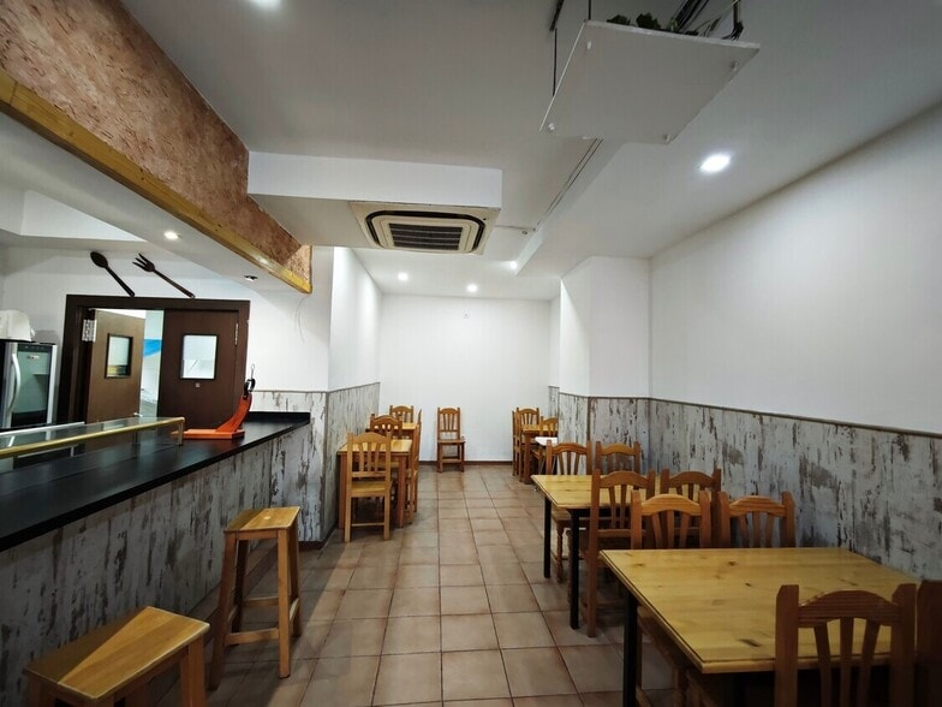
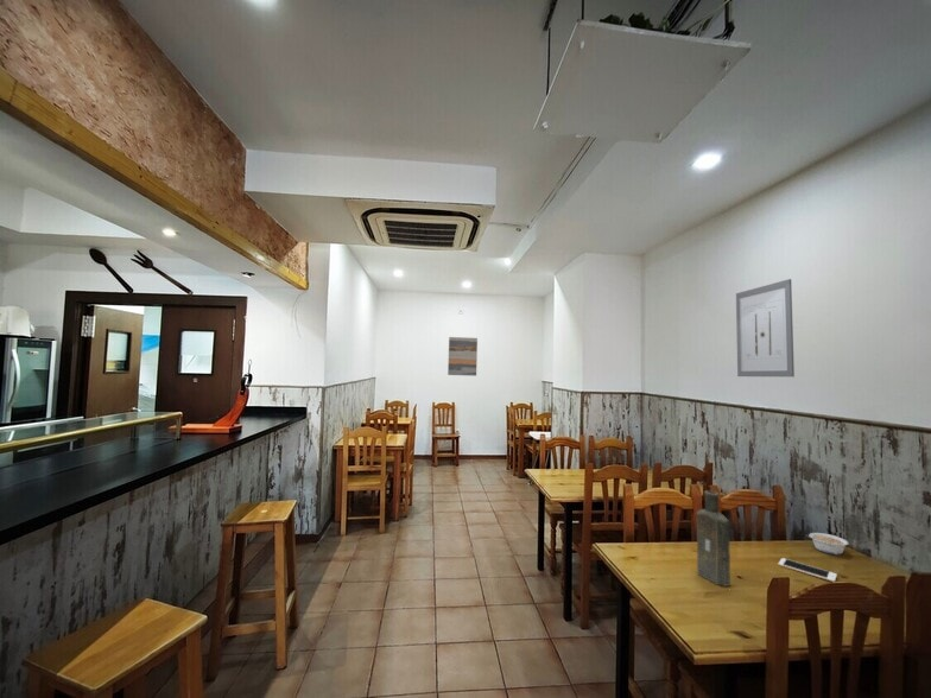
+ cell phone [777,557,838,583]
+ legume [806,532,849,556]
+ bottle [696,490,732,588]
+ wall art [446,336,479,377]
+ wall art [735,278,796,377]
